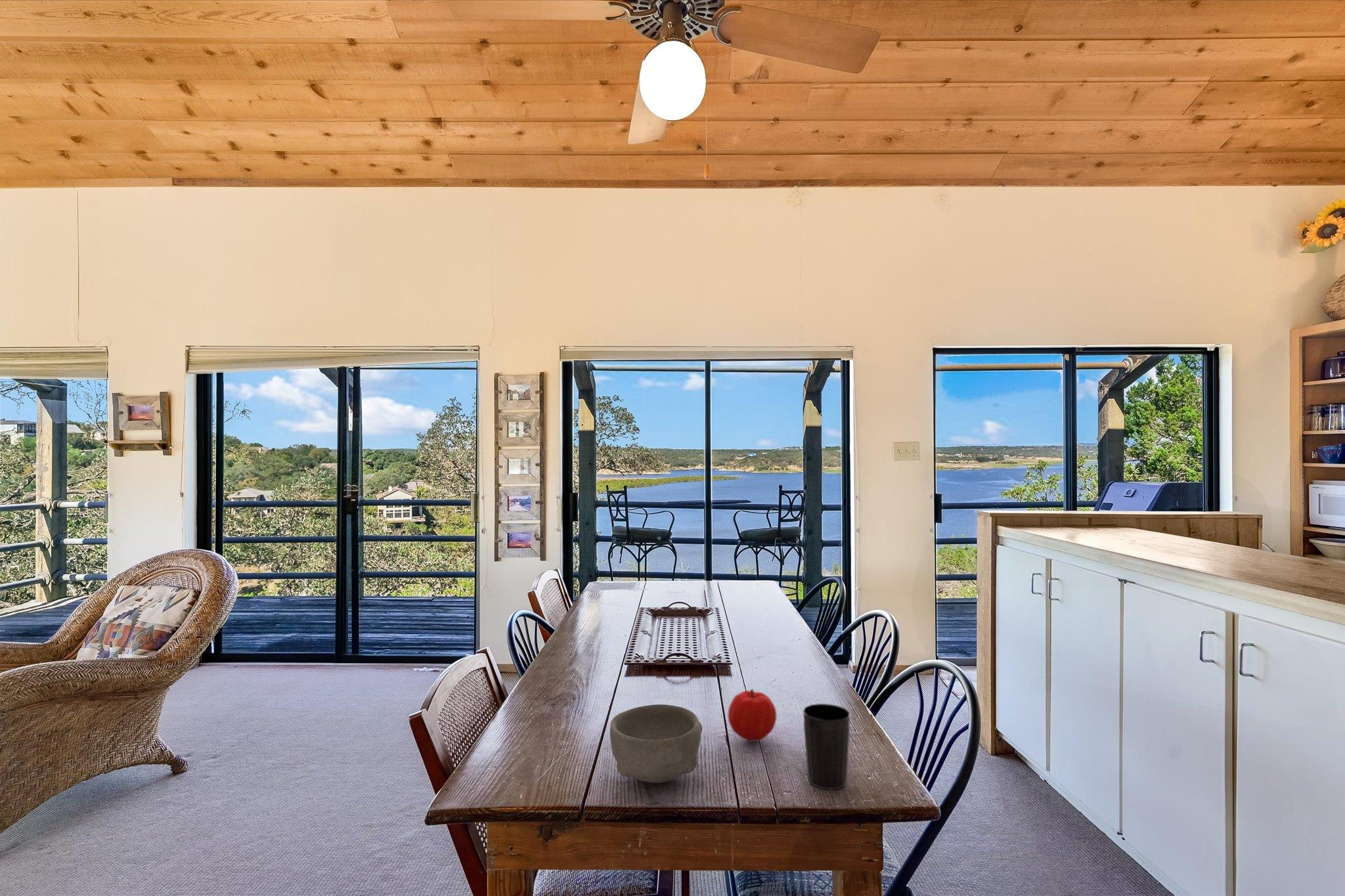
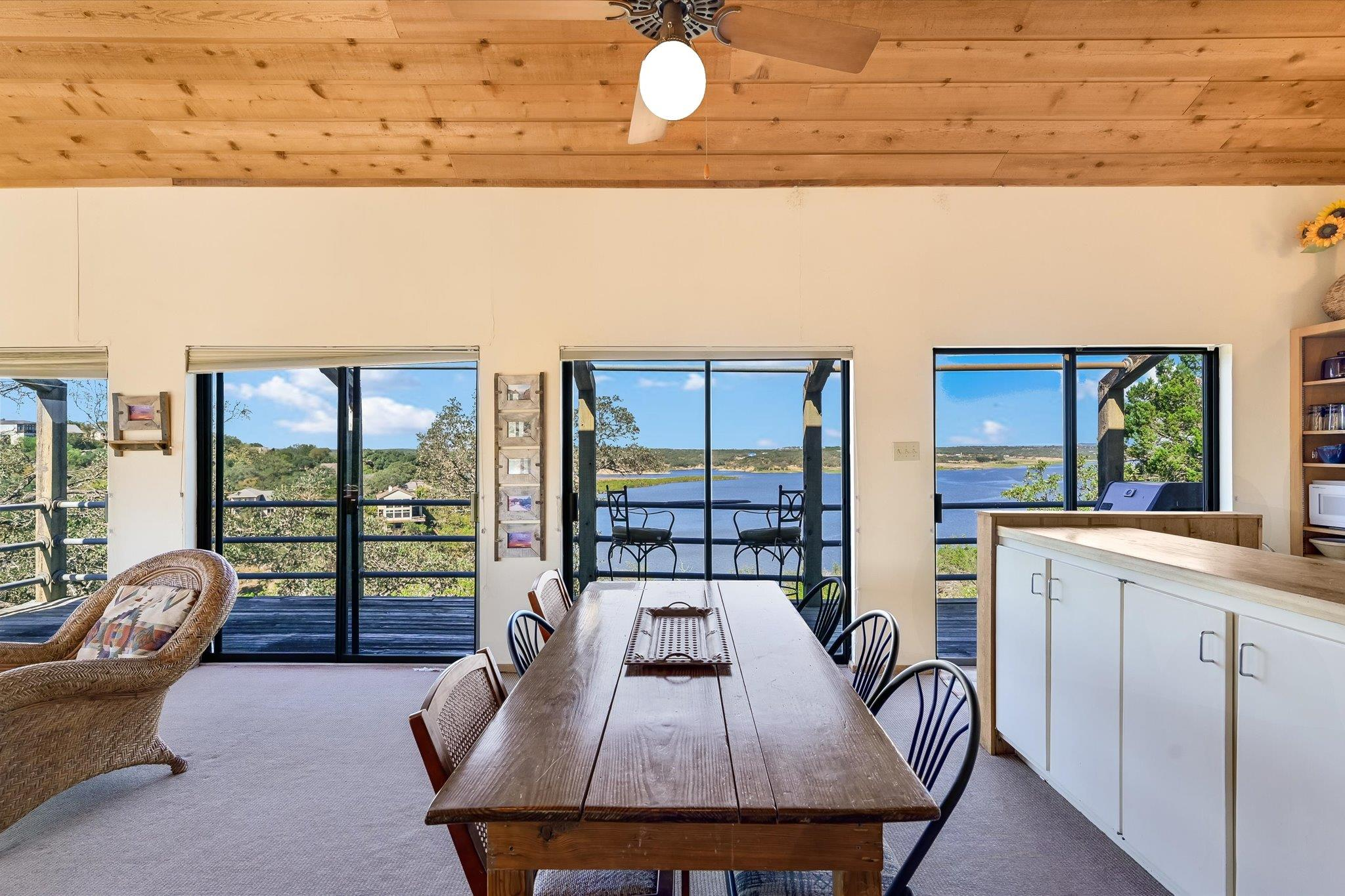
- bowl [609,704,703,784]
- fruit [727,689,777,742]
- cup [803,703,851,790]
